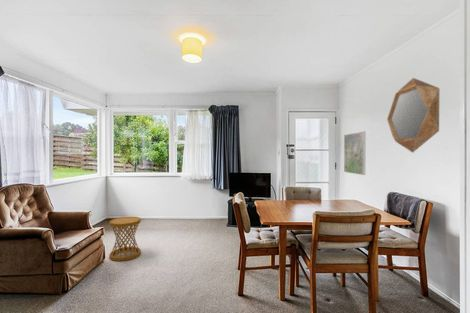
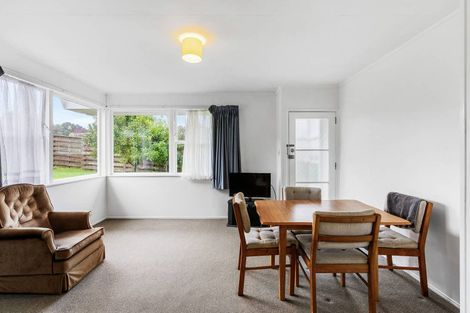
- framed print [343,130,367,176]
- home mirror [386,77,440,154]
- side table [108,216,142,262]
